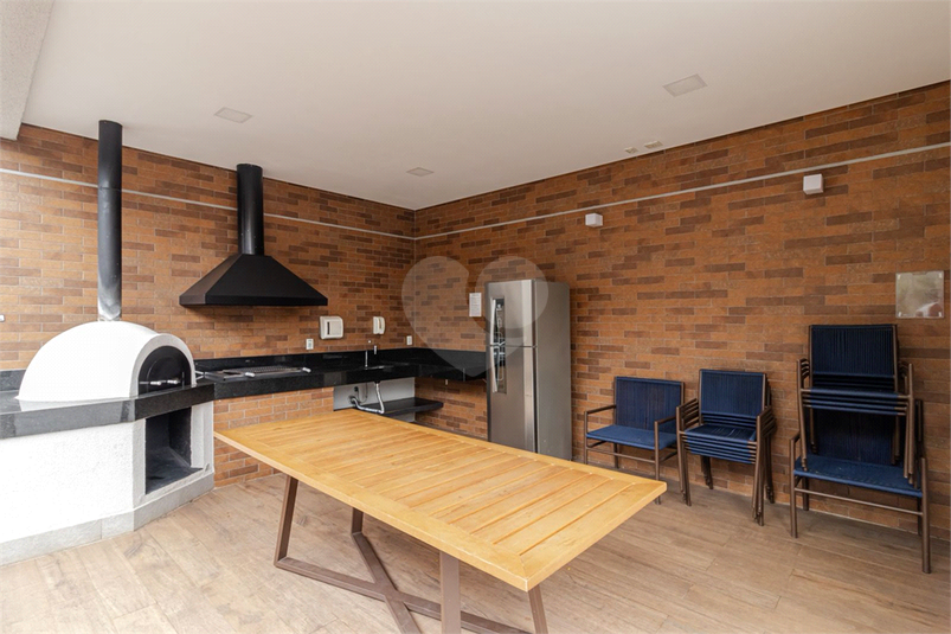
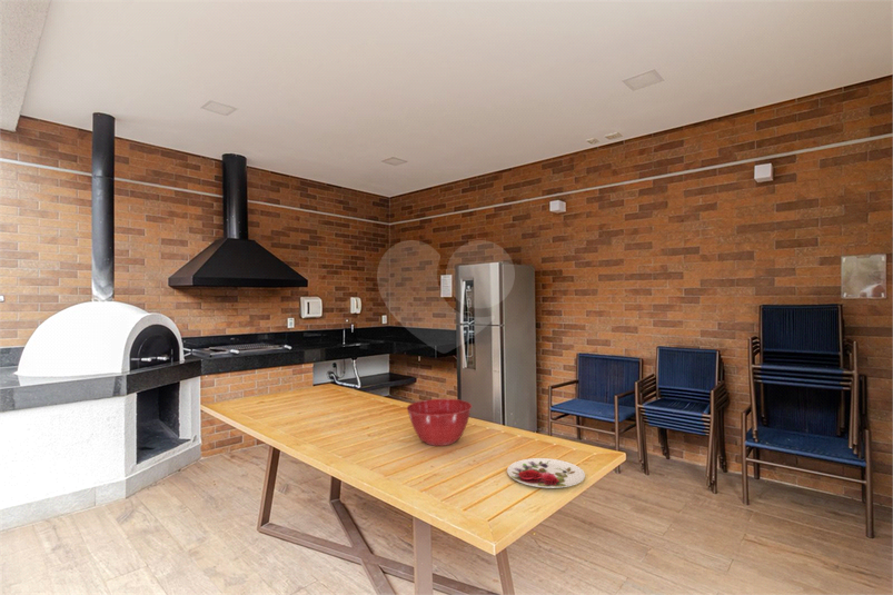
+ mixing bowl [406,398,473,447]
+ plate [506,457,586,489]
